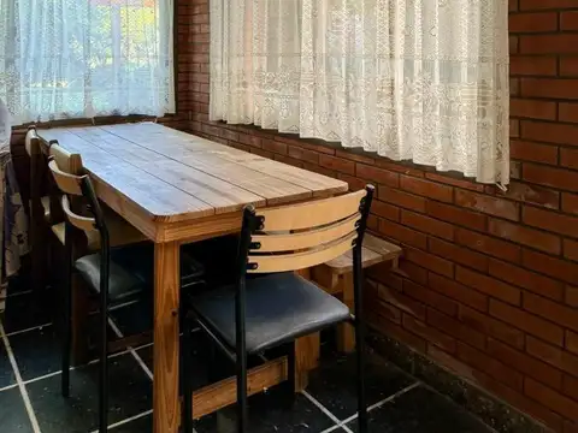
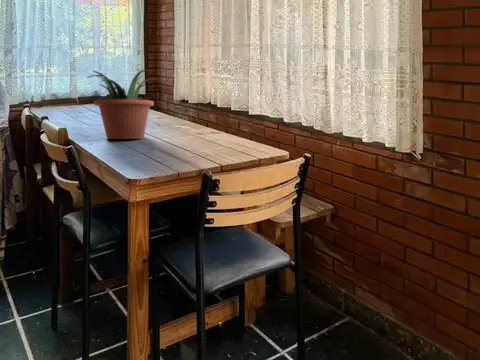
+ potted plant [86,69,161,140]
